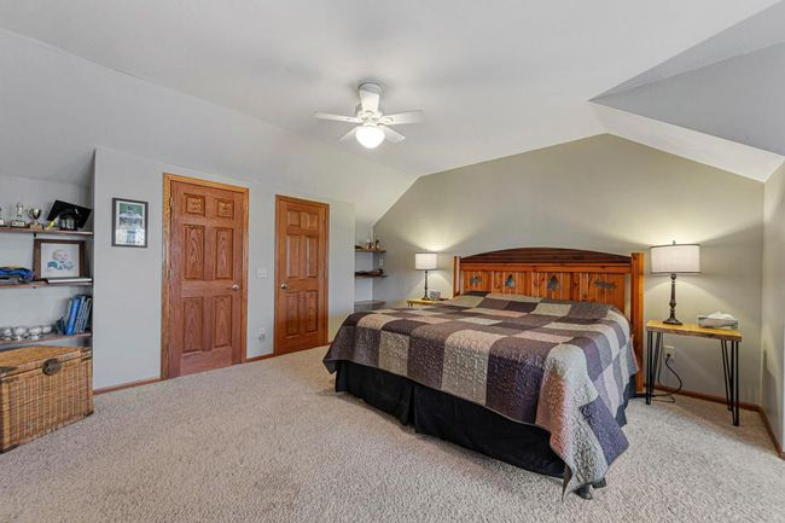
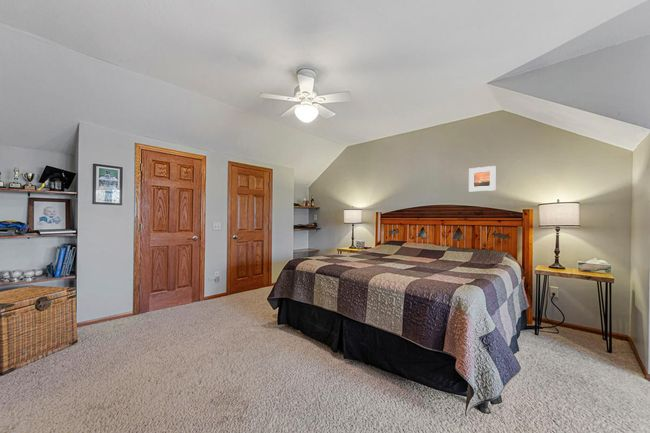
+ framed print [468,165,496,192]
